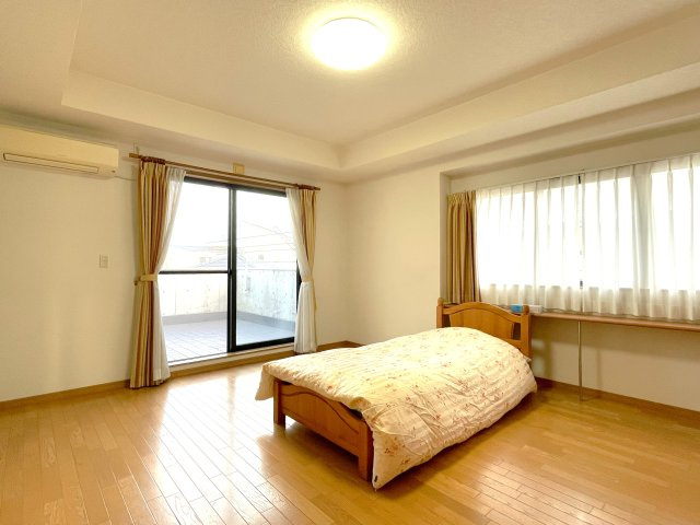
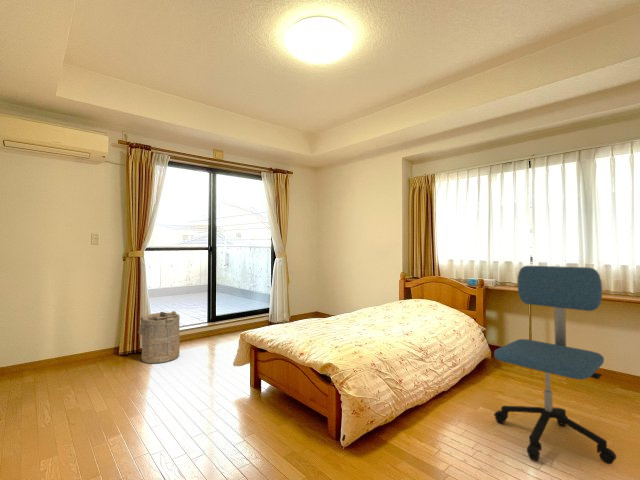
+ office chair [493,265,617,465]
+ laundry hamper [137,310,181,364]
